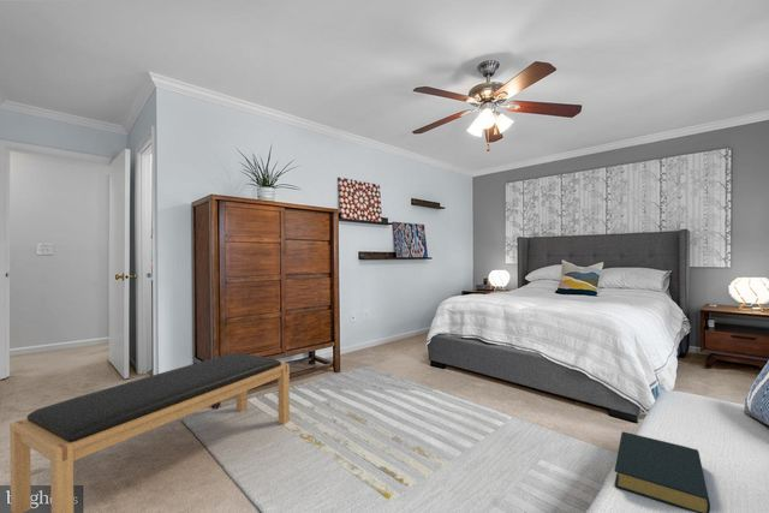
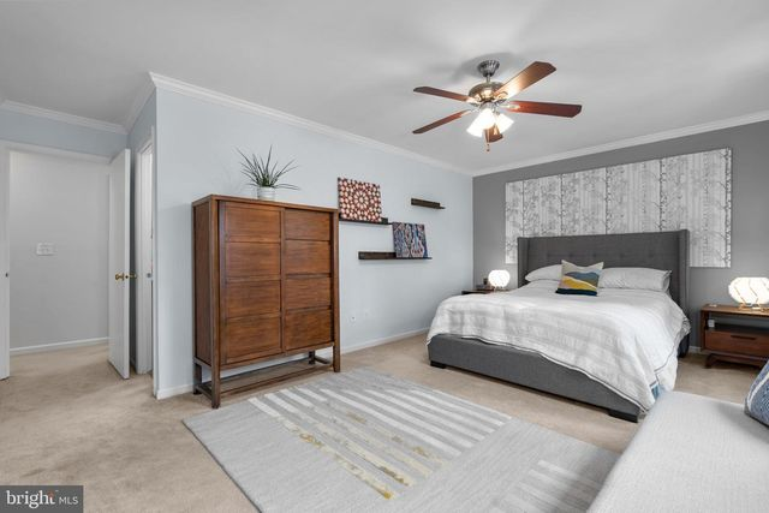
- bench [8,352,291,513]
- hardback book [613,430,711,513]
